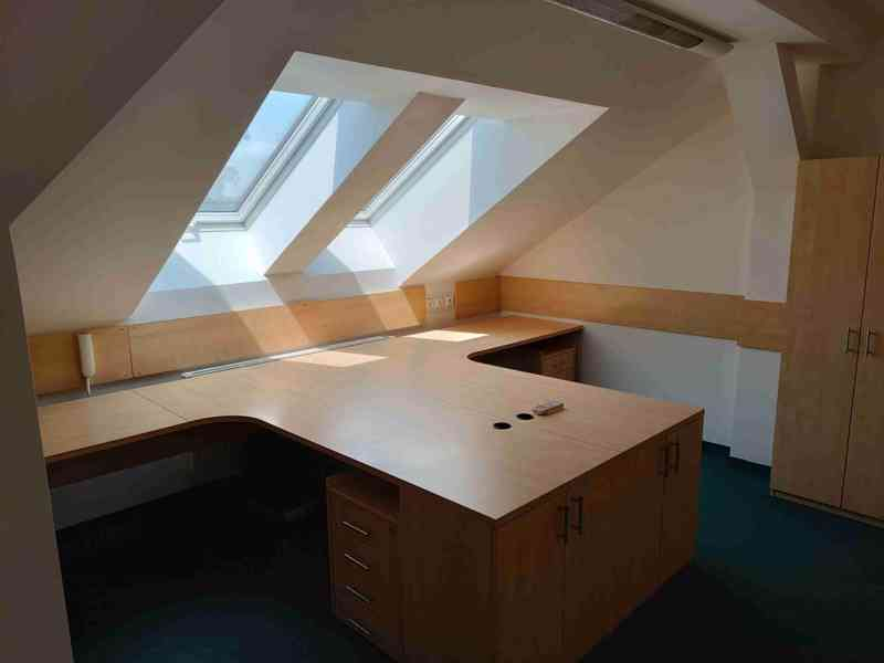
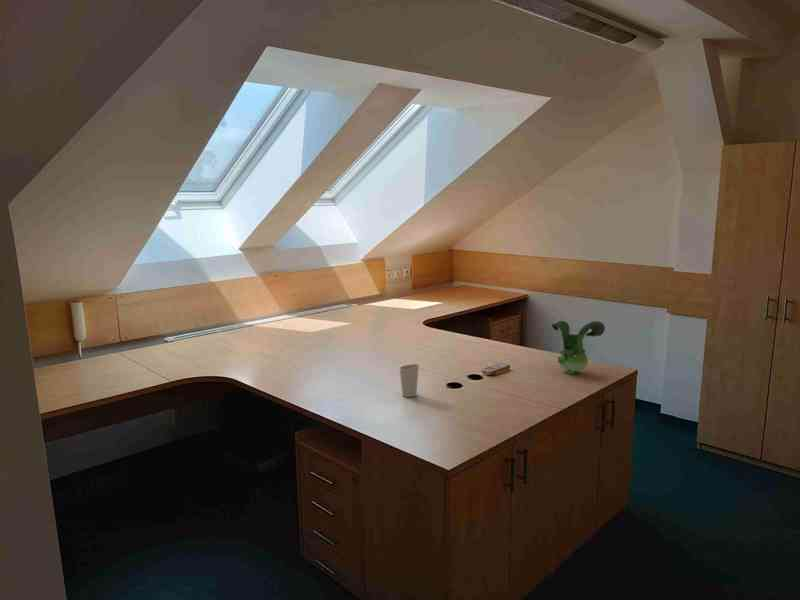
+ toy figurine [551,320,606,375]
+ cup [399,363,420,398]
